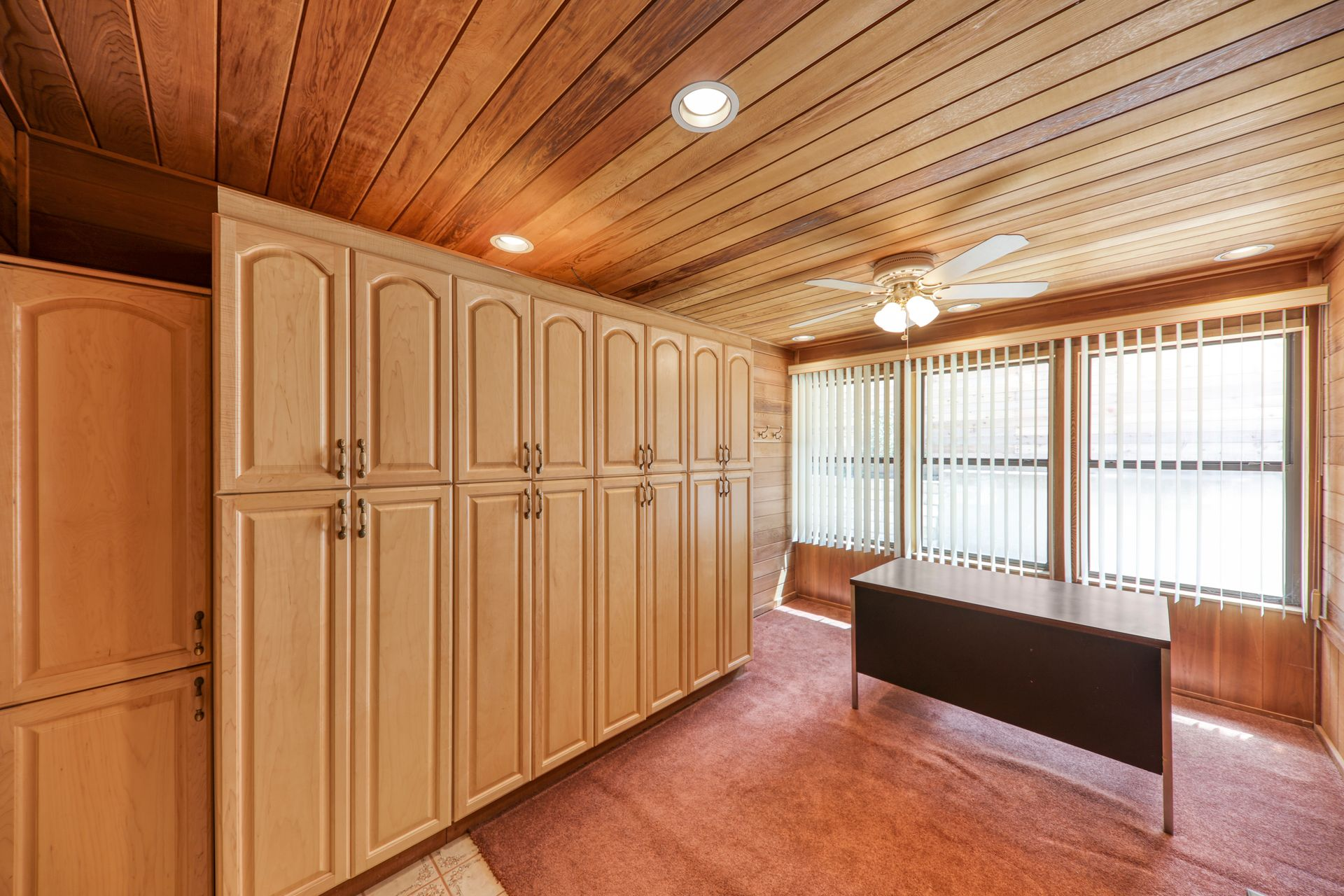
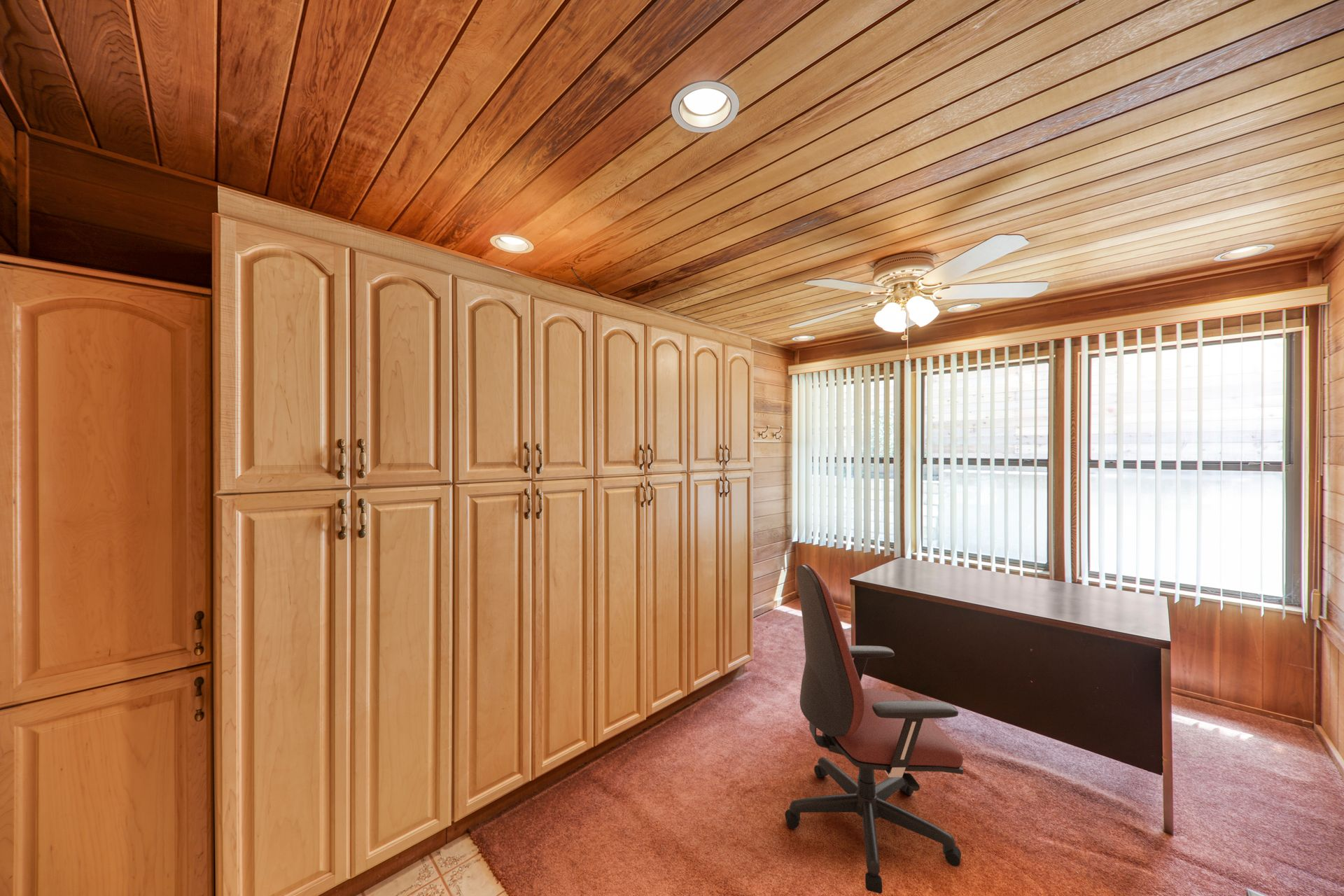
+ office chair [784,563,964,895]
